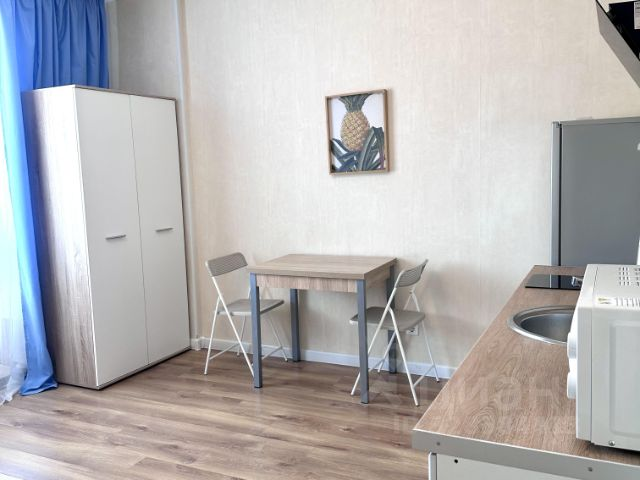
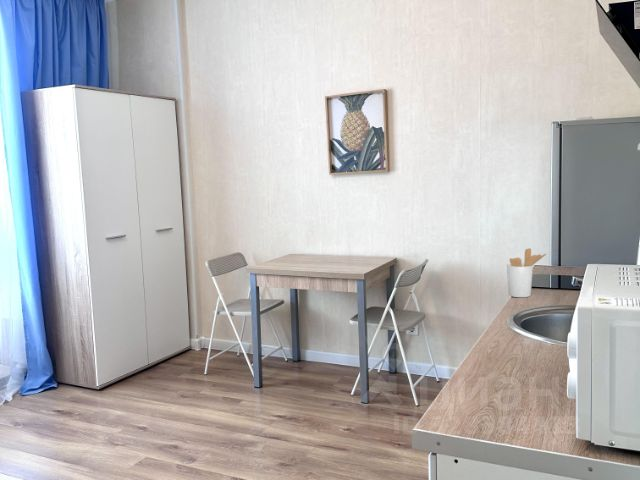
+ utensil holder [506,247,547,298]
